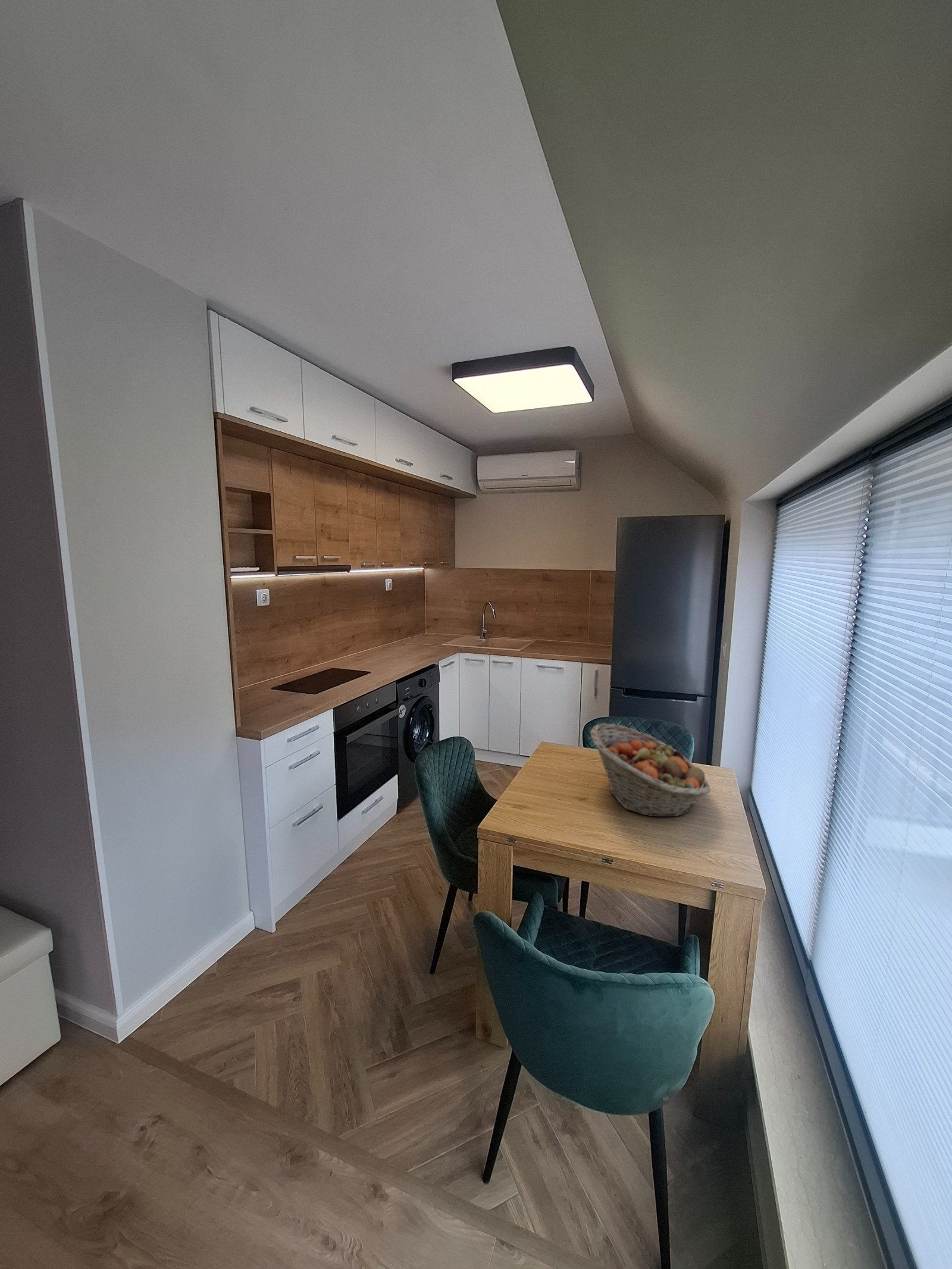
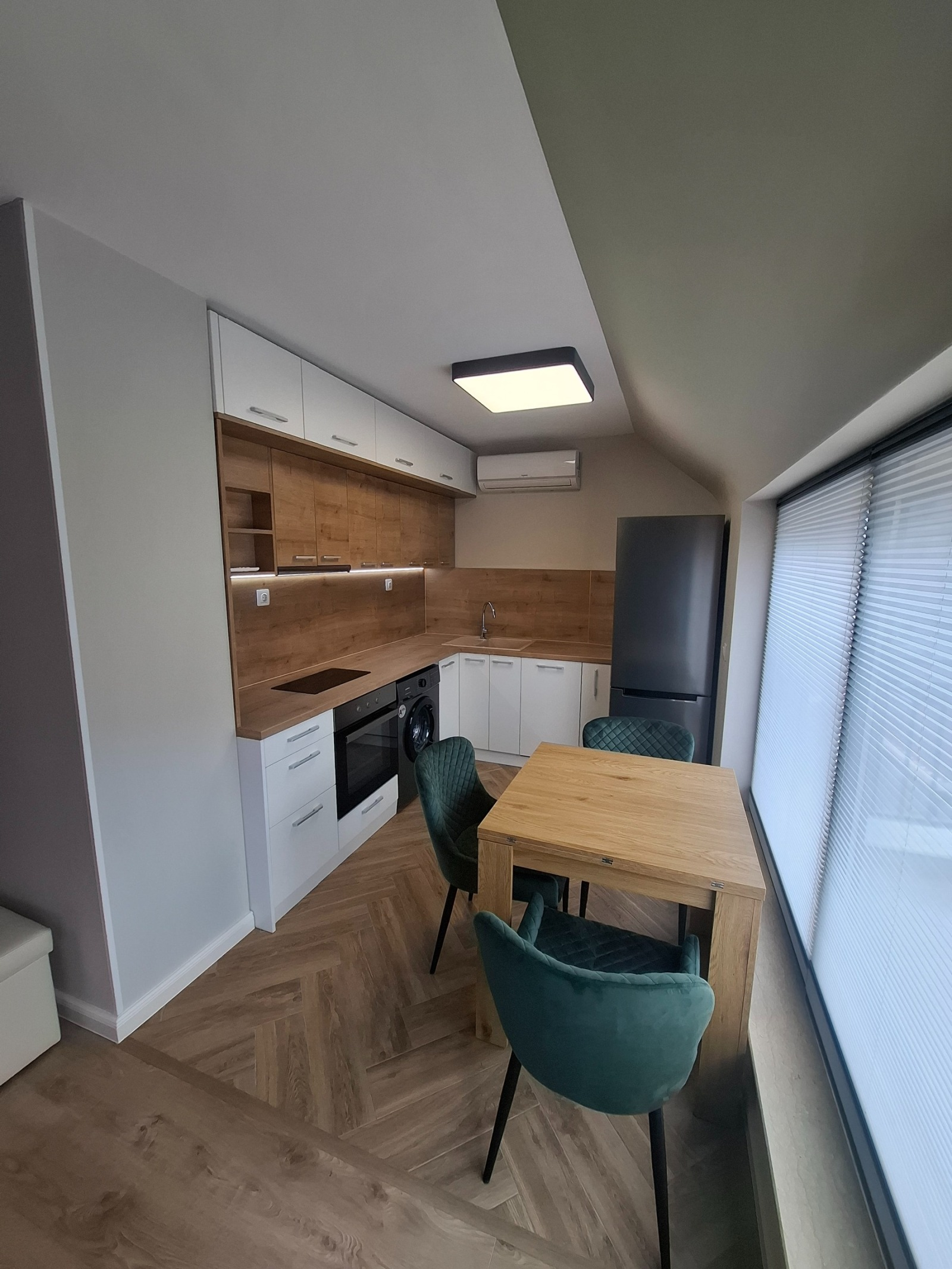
- fruit basket [589,723,711,817]
